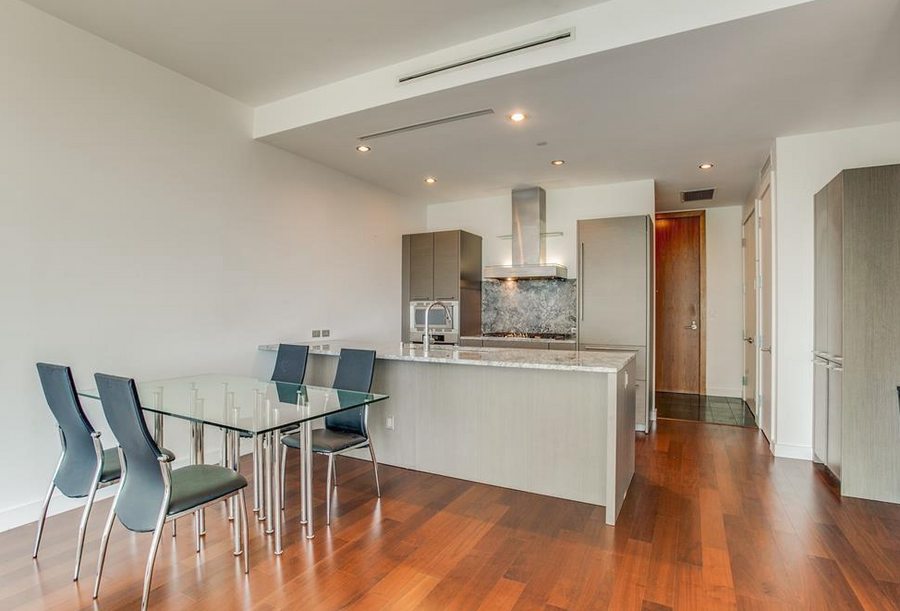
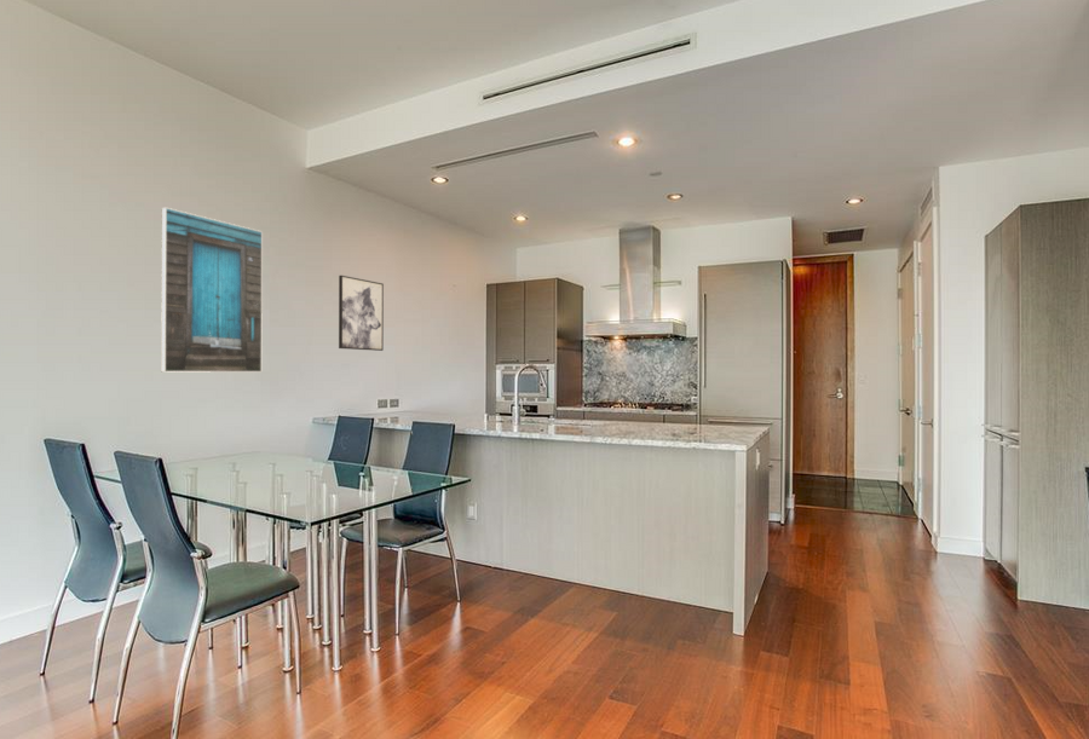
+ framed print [160,207,264,374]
+ wall art [338,275,385,352]
